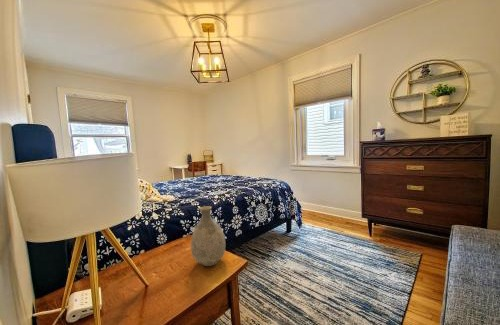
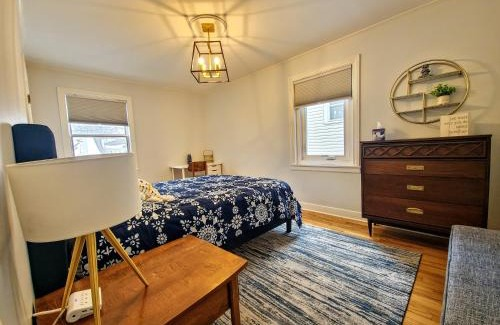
- vase [190,205,226,267]
